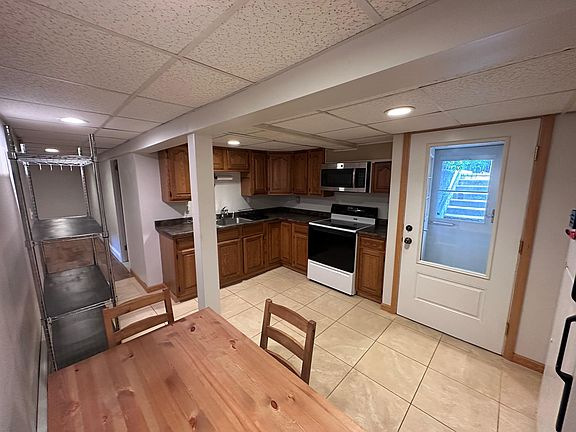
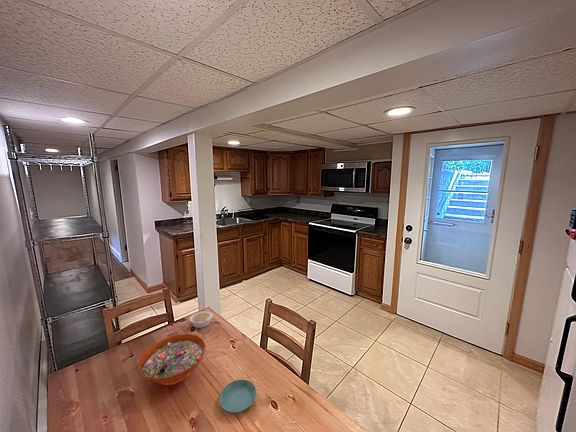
+ saucer [219,379,257,414]
+ decorative bowl [138,333,207,386]
+ legume [188,310,214,329]
